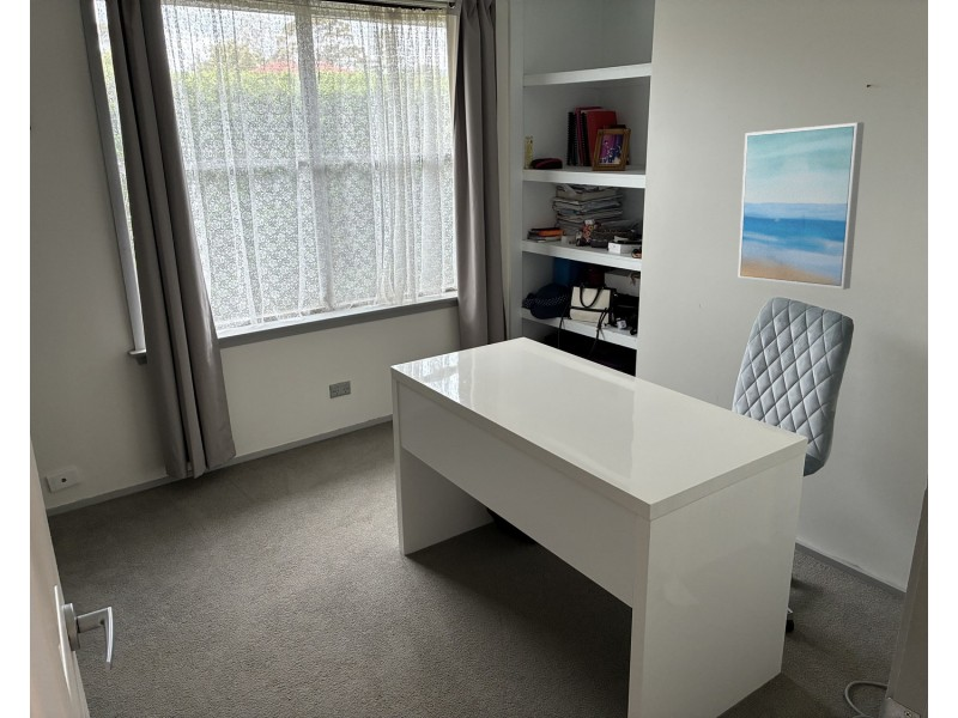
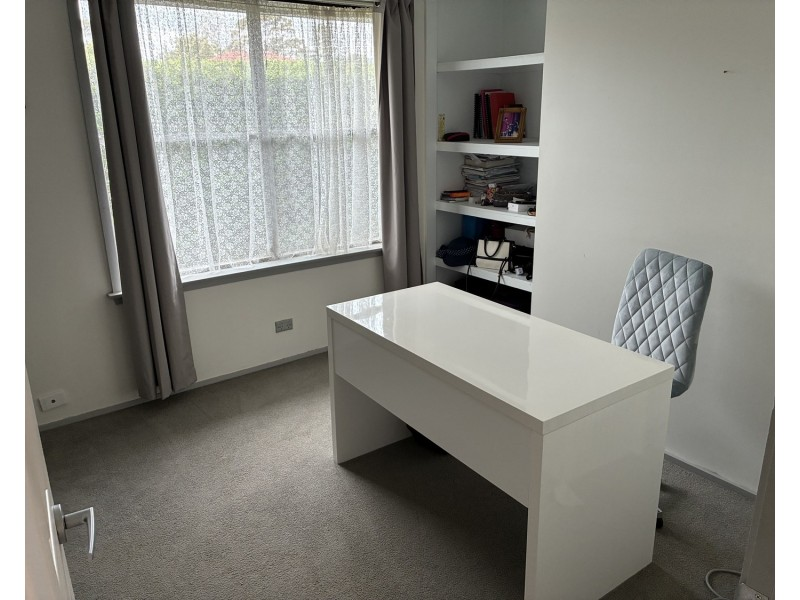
- wall art [736,121,866,291]
